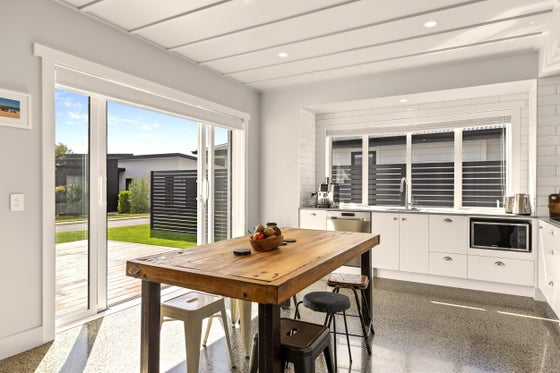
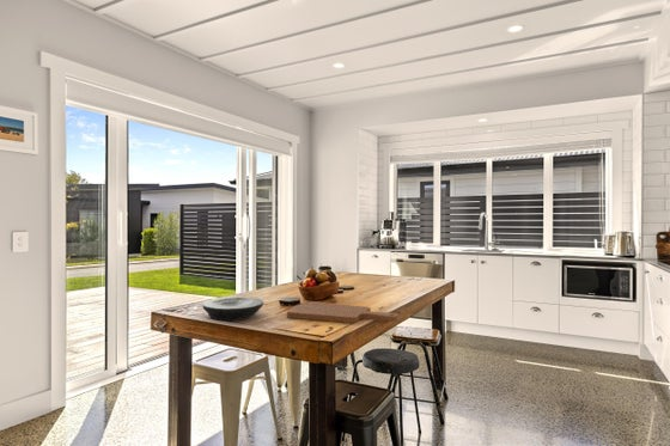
+ plate [202,295,264,322]
+ cutting board [286,300,398,324]
